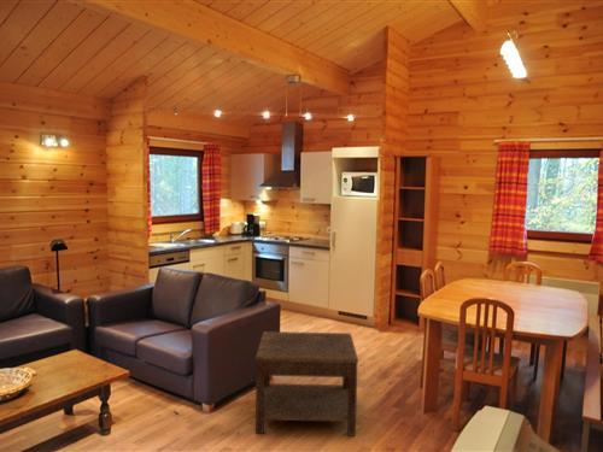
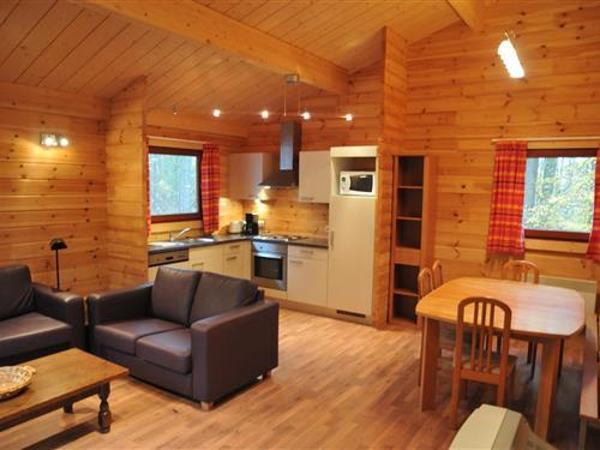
- side table [254,330,359,438]
